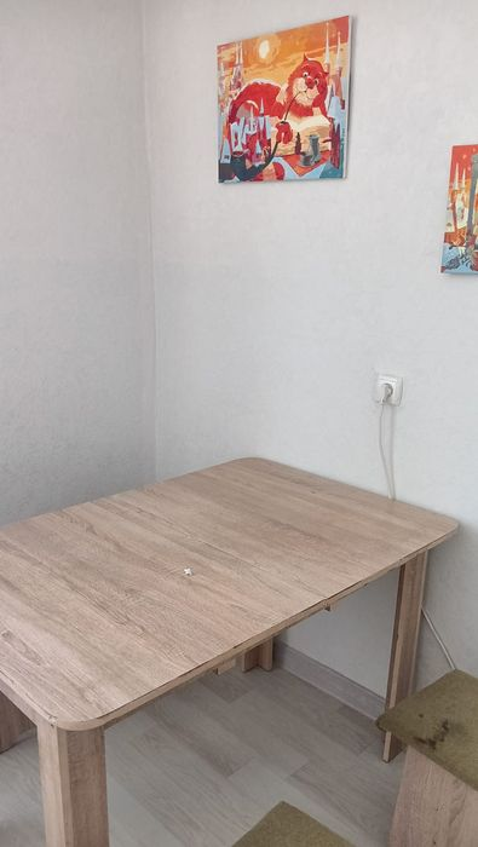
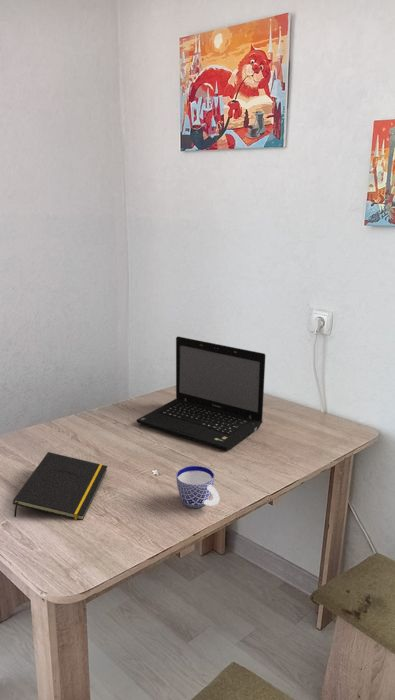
+ cup [175,465,220,509]
+ laptop [135,335,266,452]
+ notepad [12,451,109,521]
